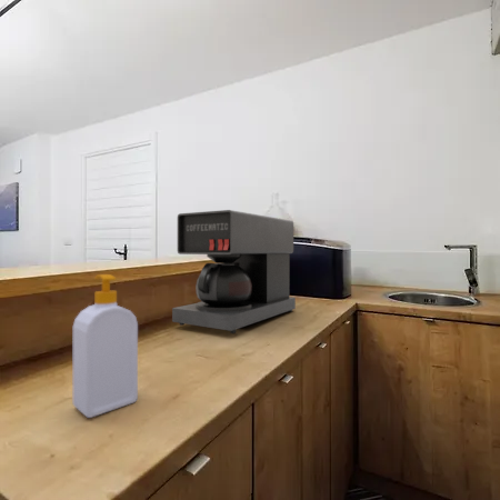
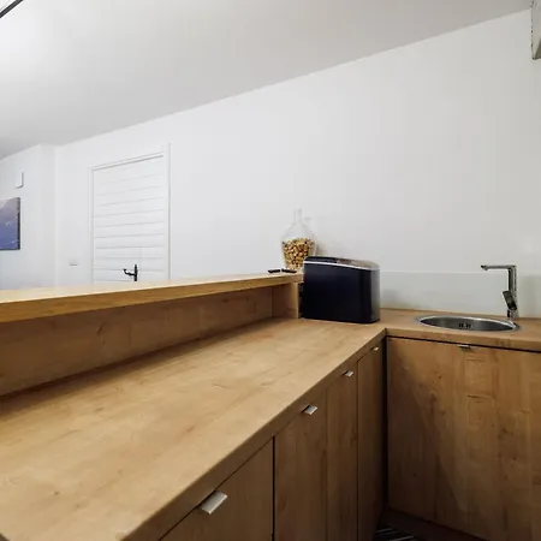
- coffee maker [171,209,297,334]
- soap bottle [72,273,139,419]
